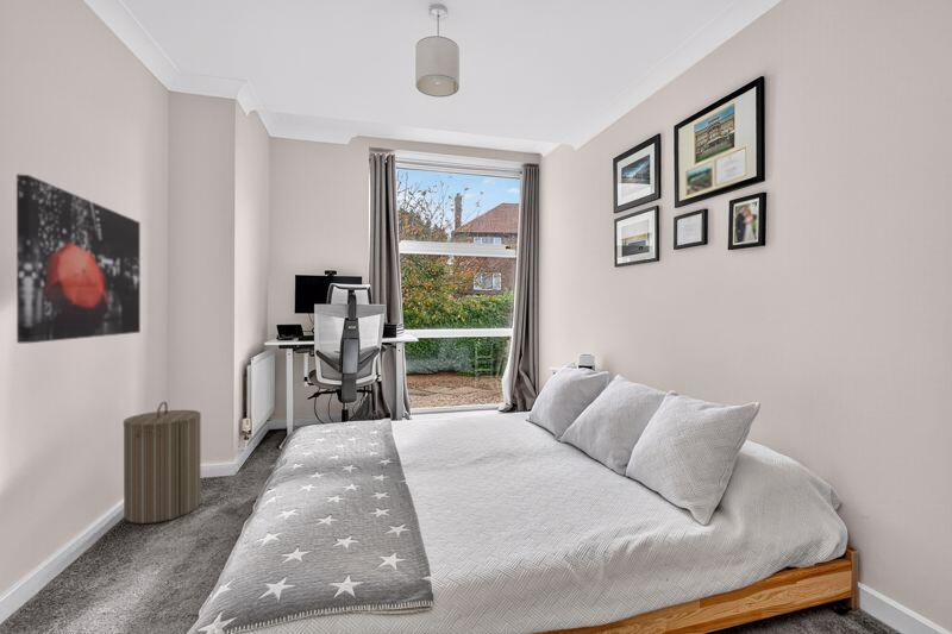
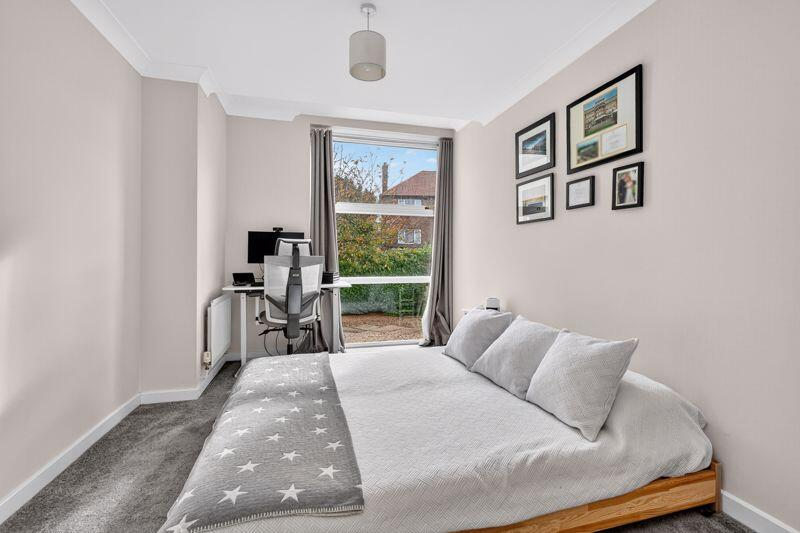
- wall art [15,174,142,345]
- laundry hamper [123,401,202,525]
